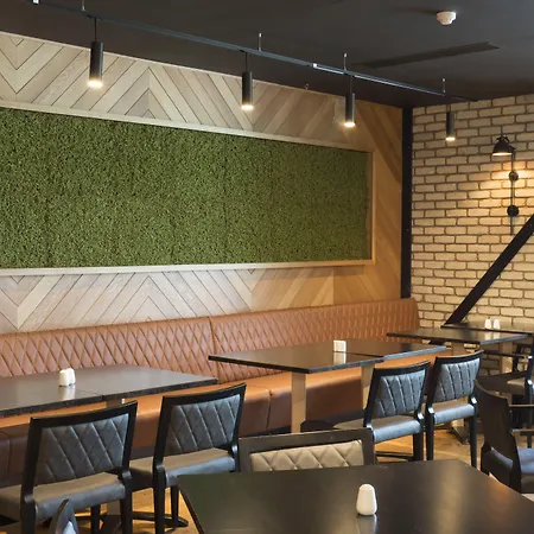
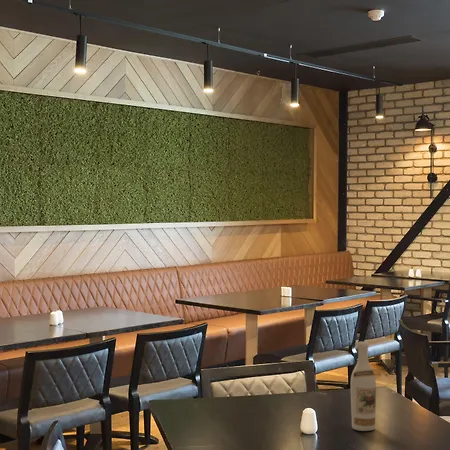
+ wine bottle [350,341,377,432]
